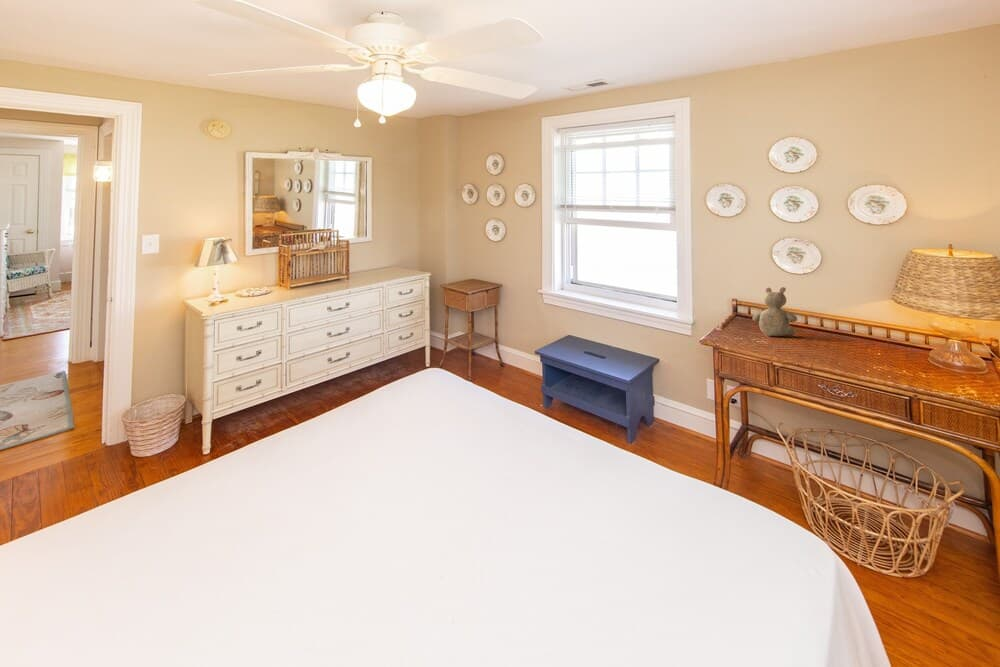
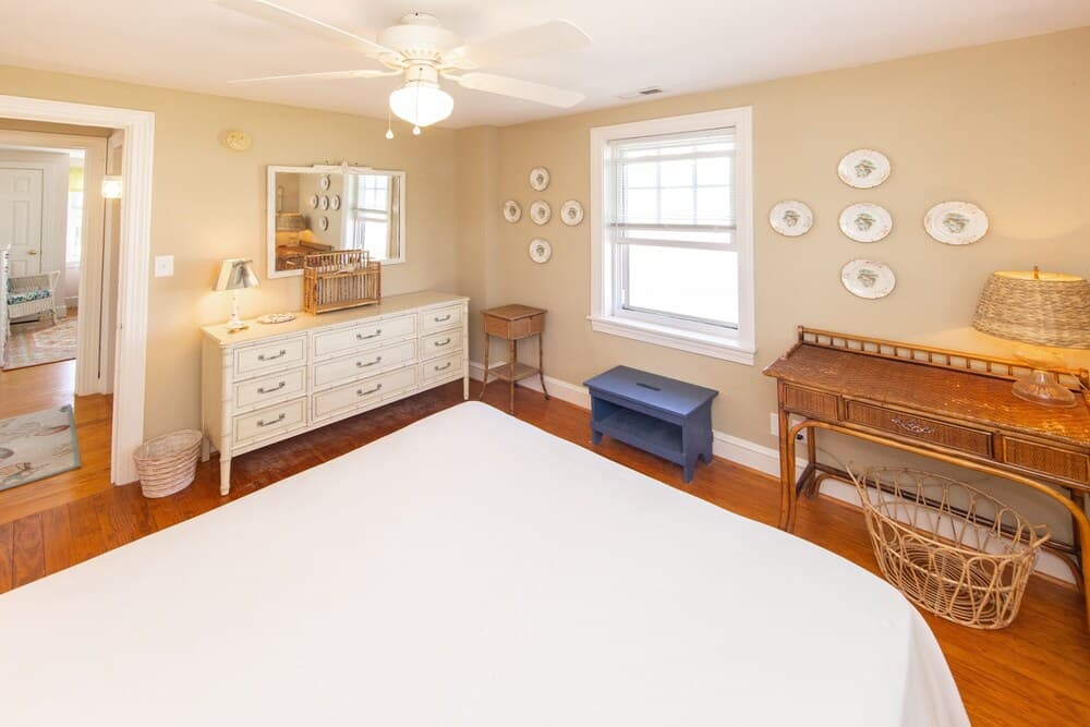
- teddy bear [752,286,798,337]
